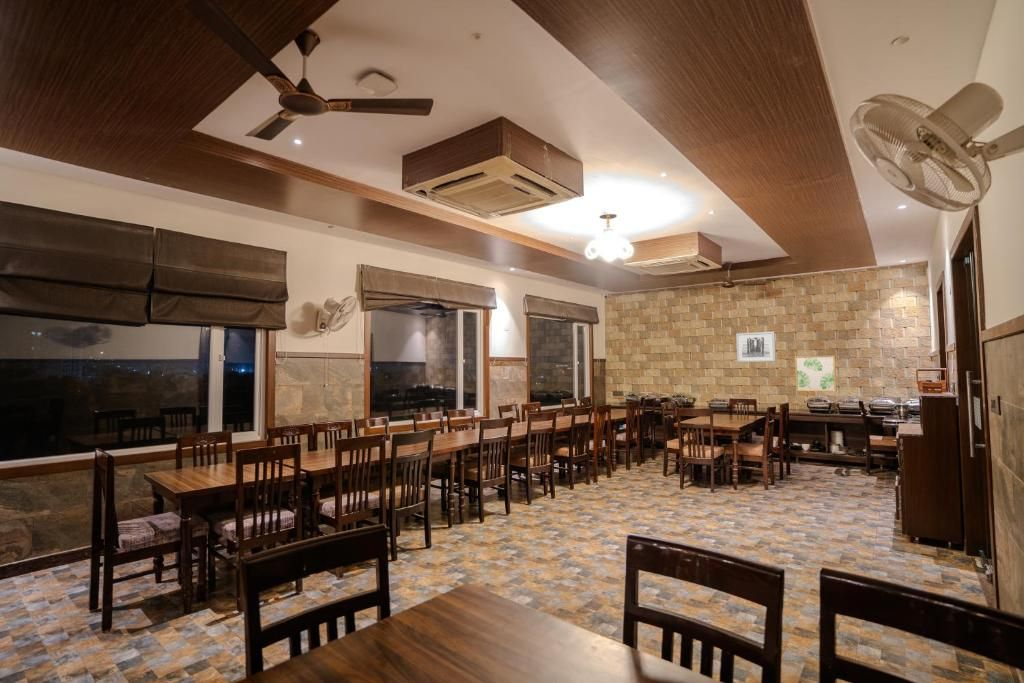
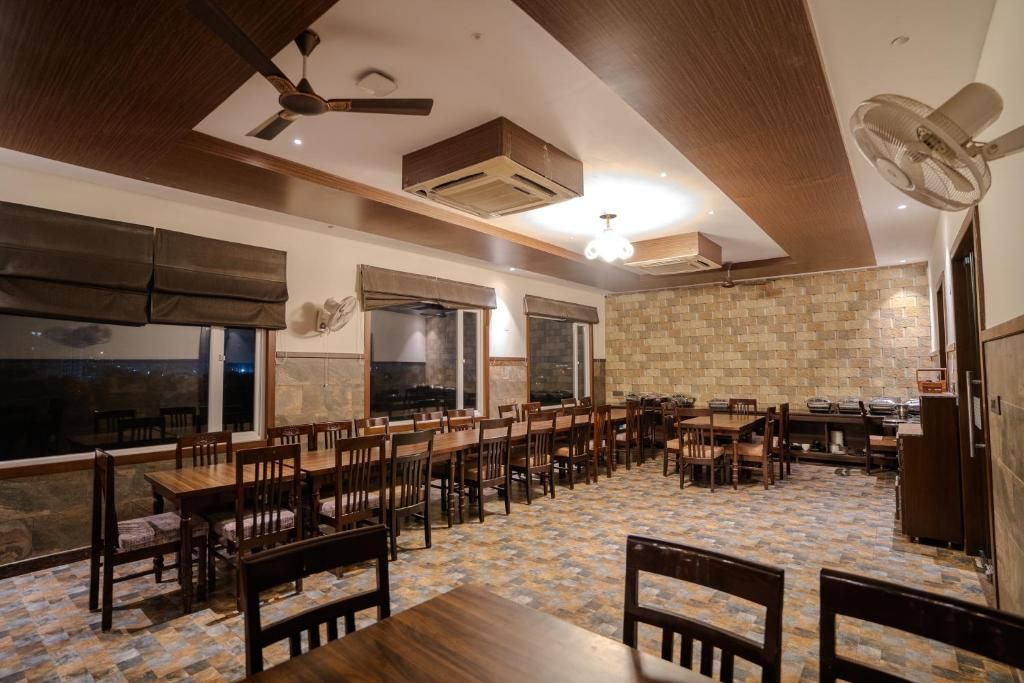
- wall art [794,354,837,392]
- wall art [735,331,777,363]
